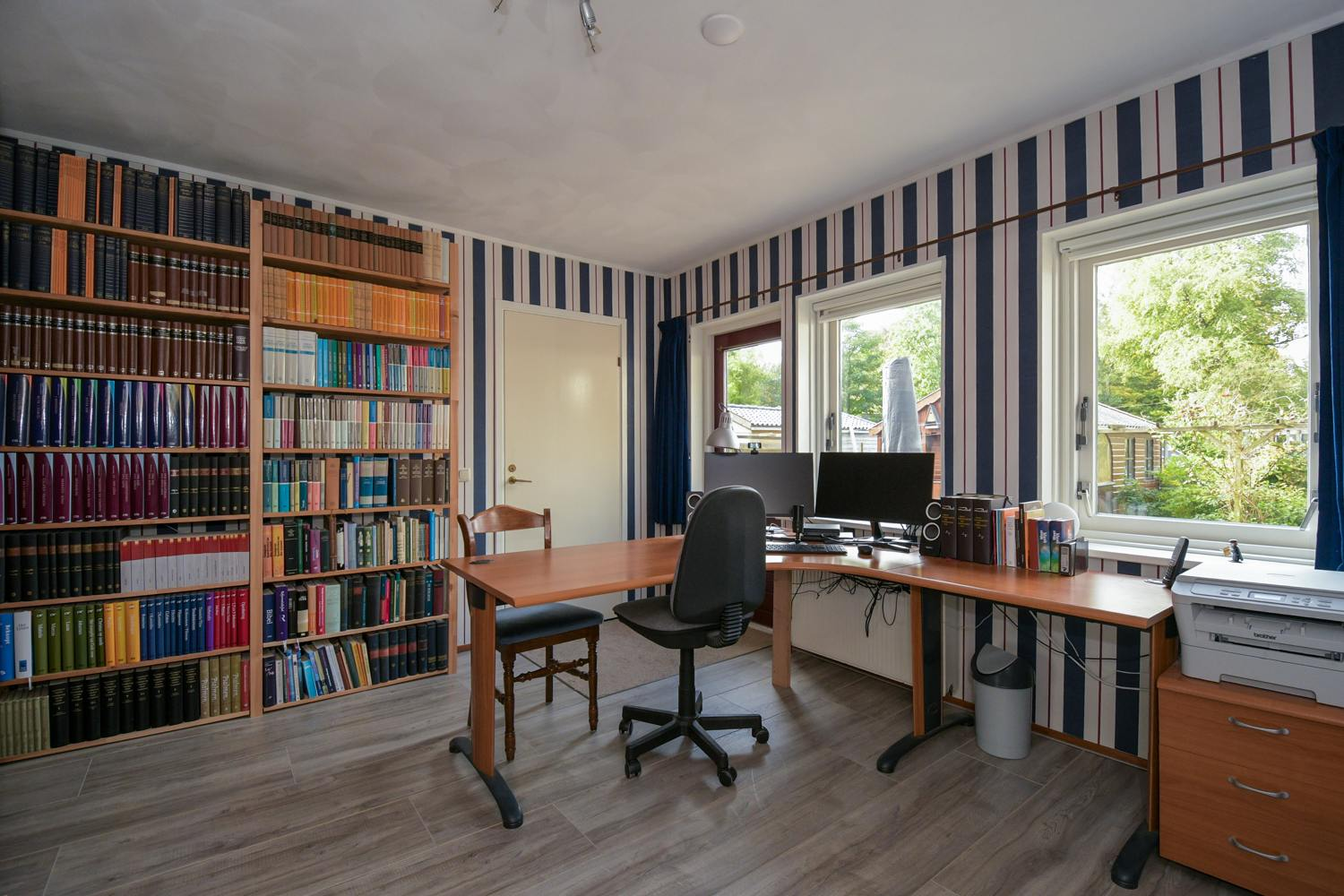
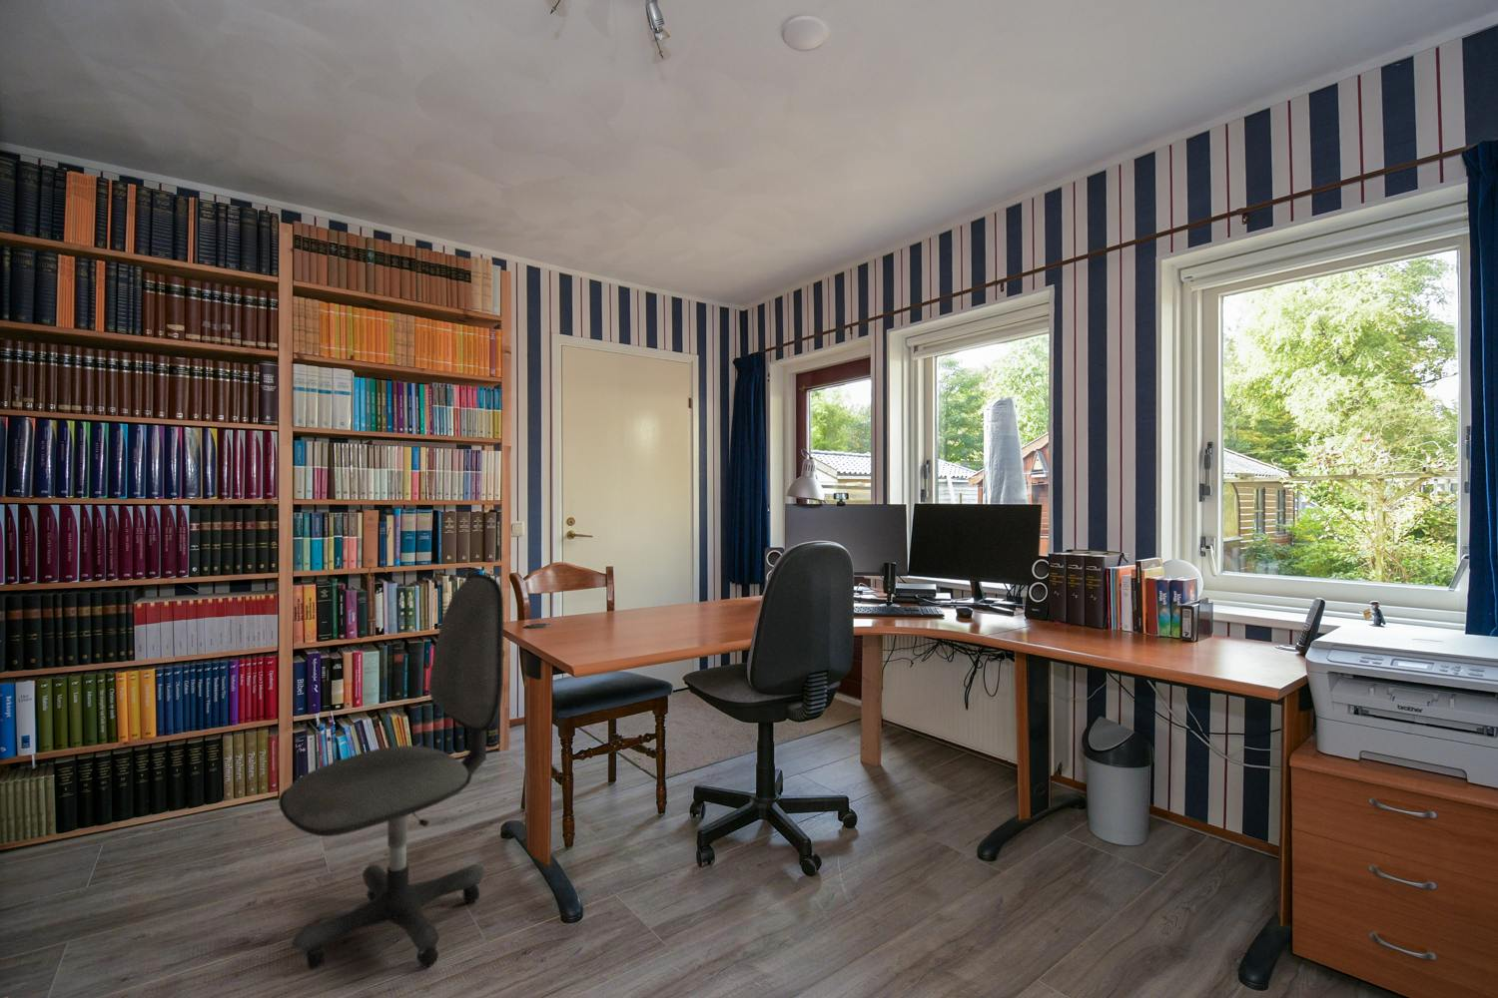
+ office chair [278,573,504,970]
